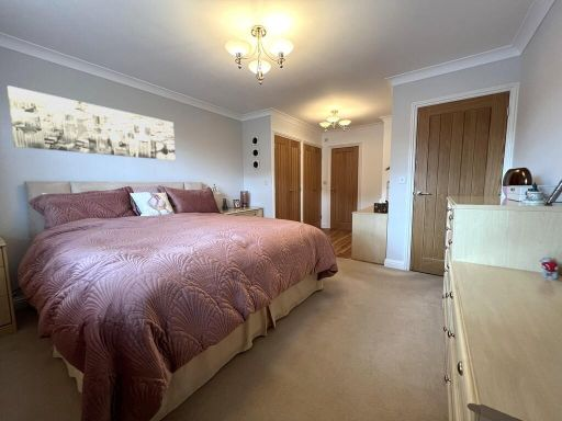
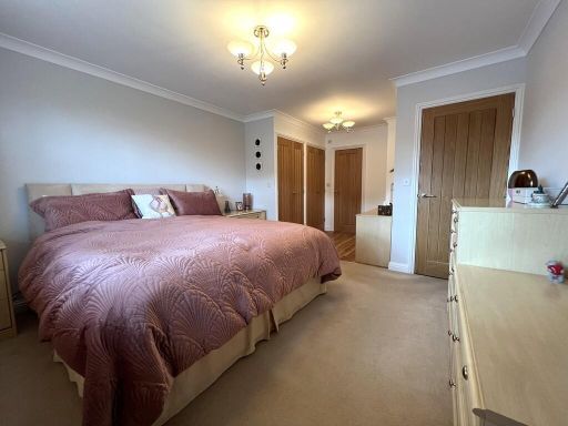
- wall art [7,84,177,161]
